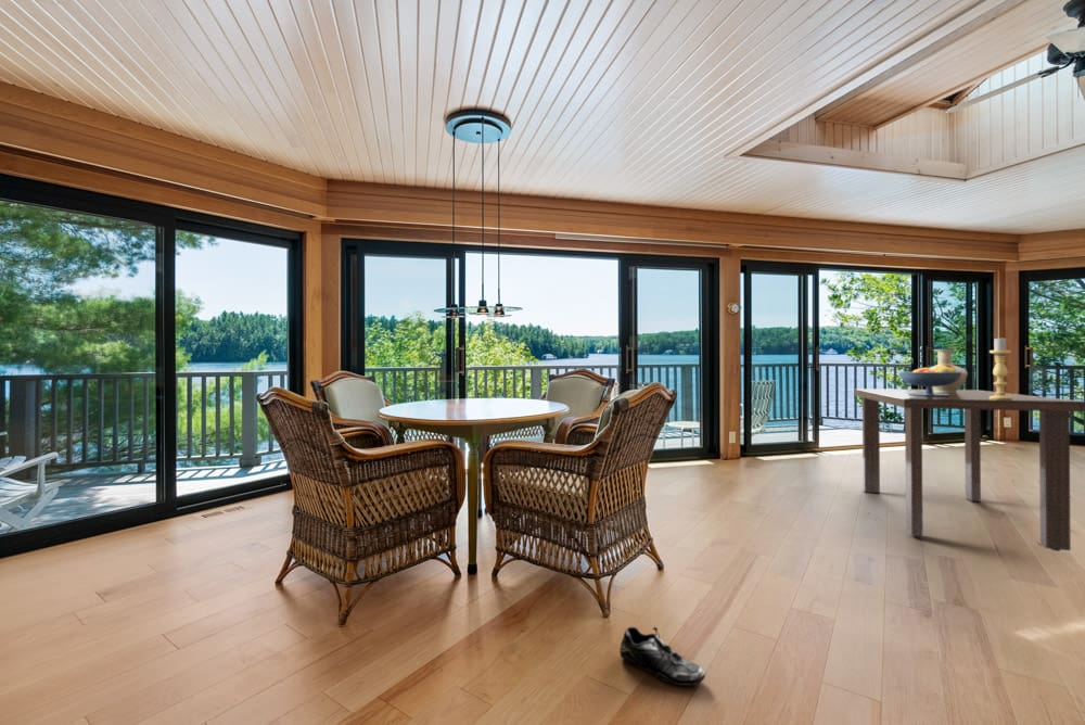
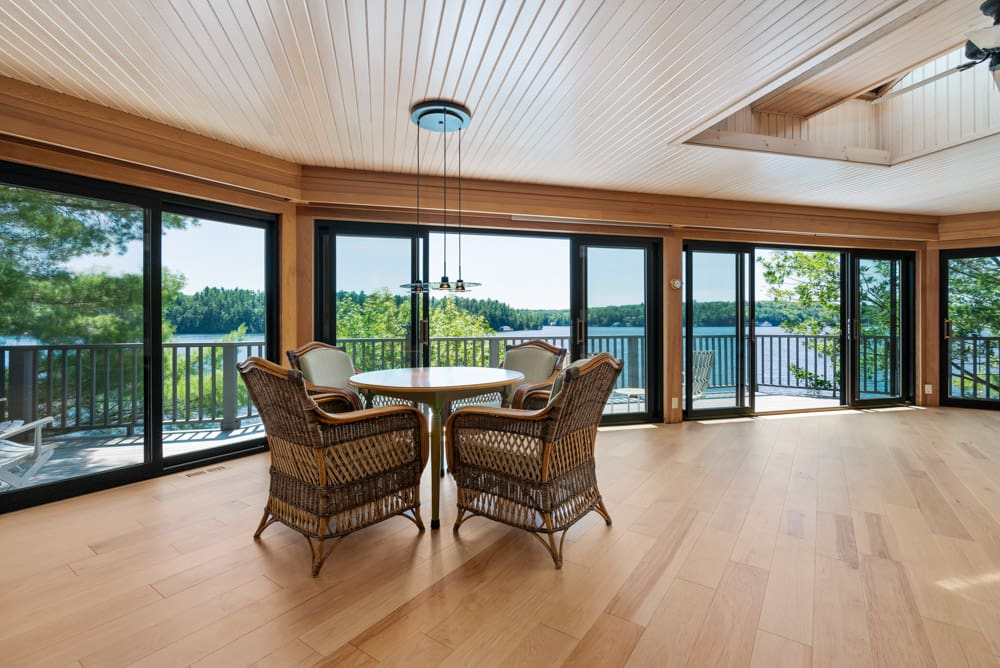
- candle holder [988,338,1012,399]
- dining table [853,387,1085,552]
- vase [928,348,969,392]
- fruit bowl [897,364,961,396]
- shoe [618,625,706,687]
